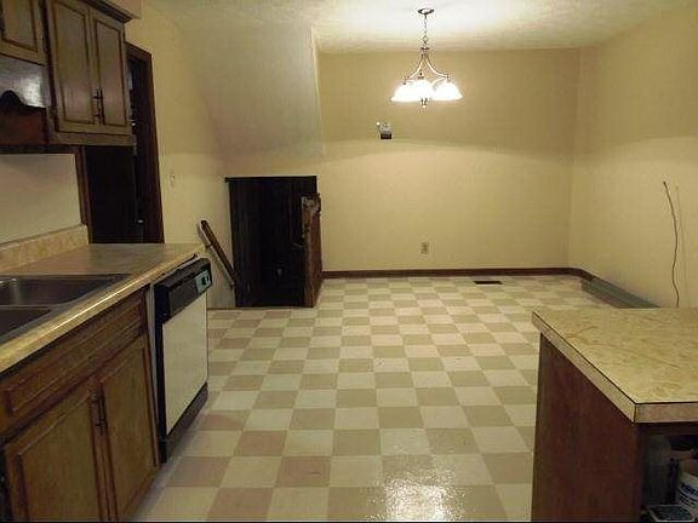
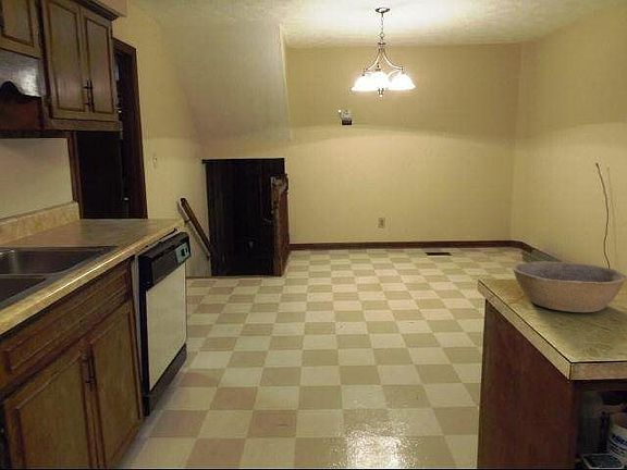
+ bowl [512,260,627,313]
